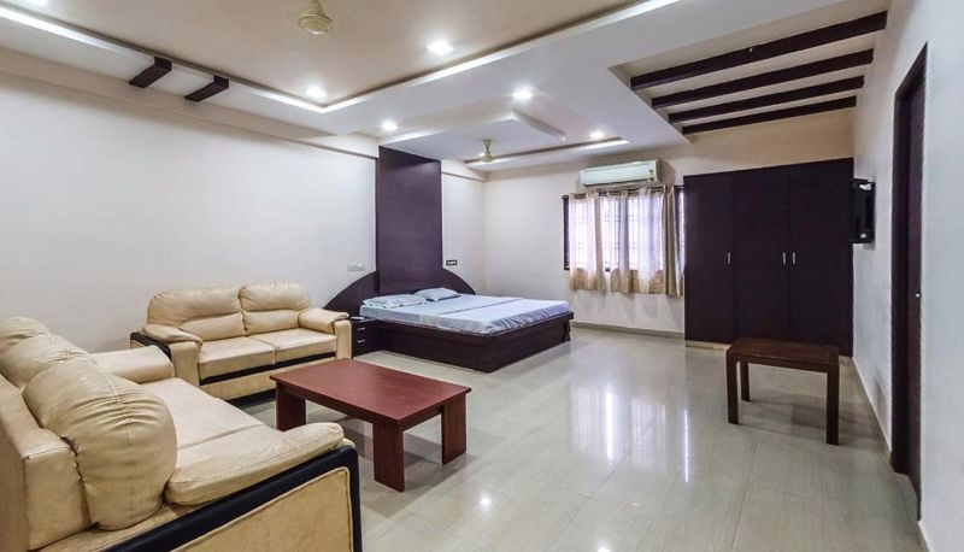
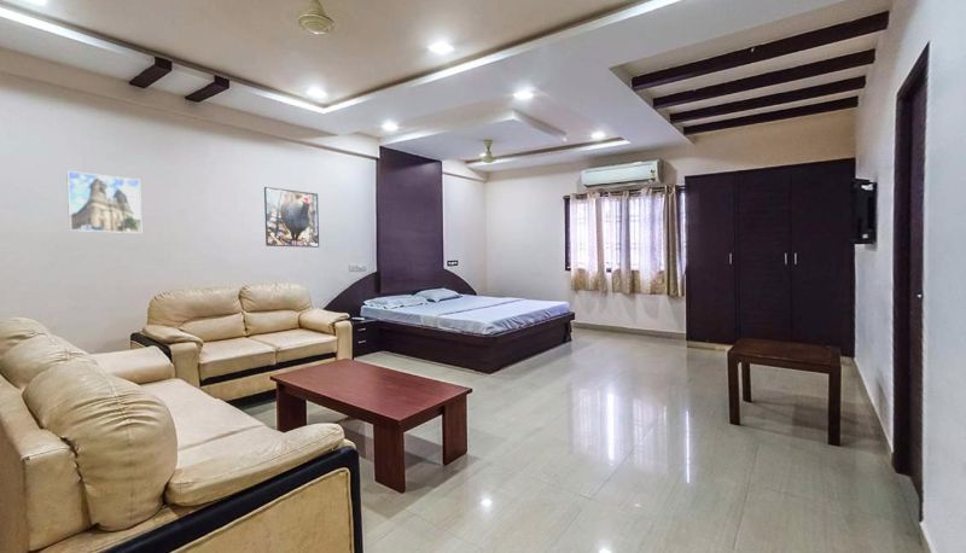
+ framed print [65,170,142,234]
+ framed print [263,186,320,249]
